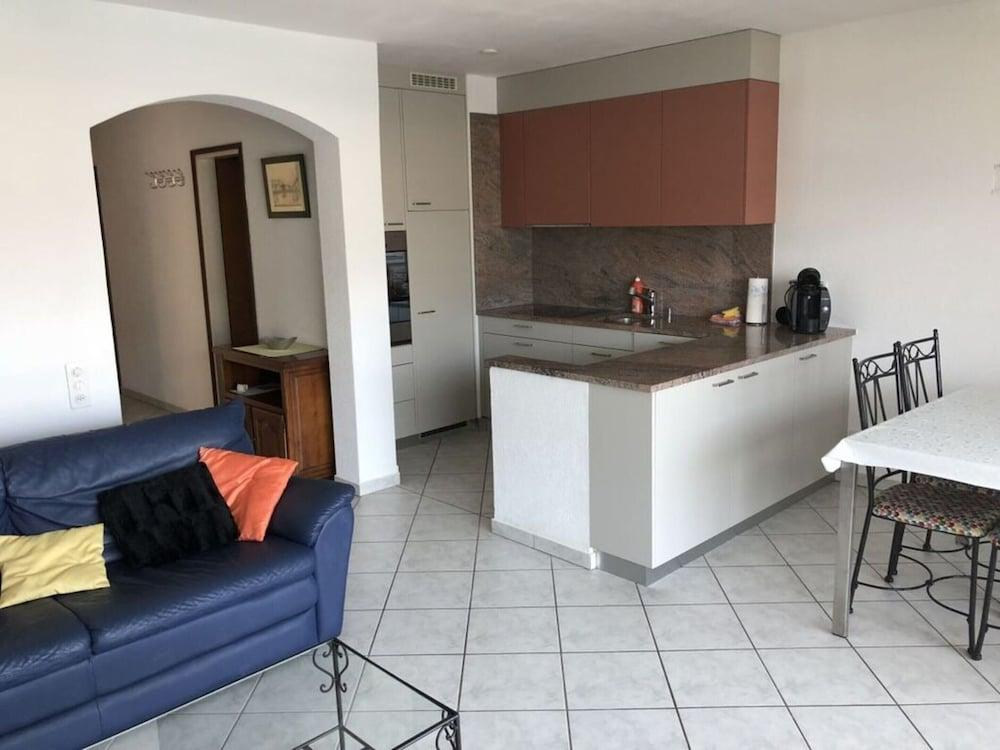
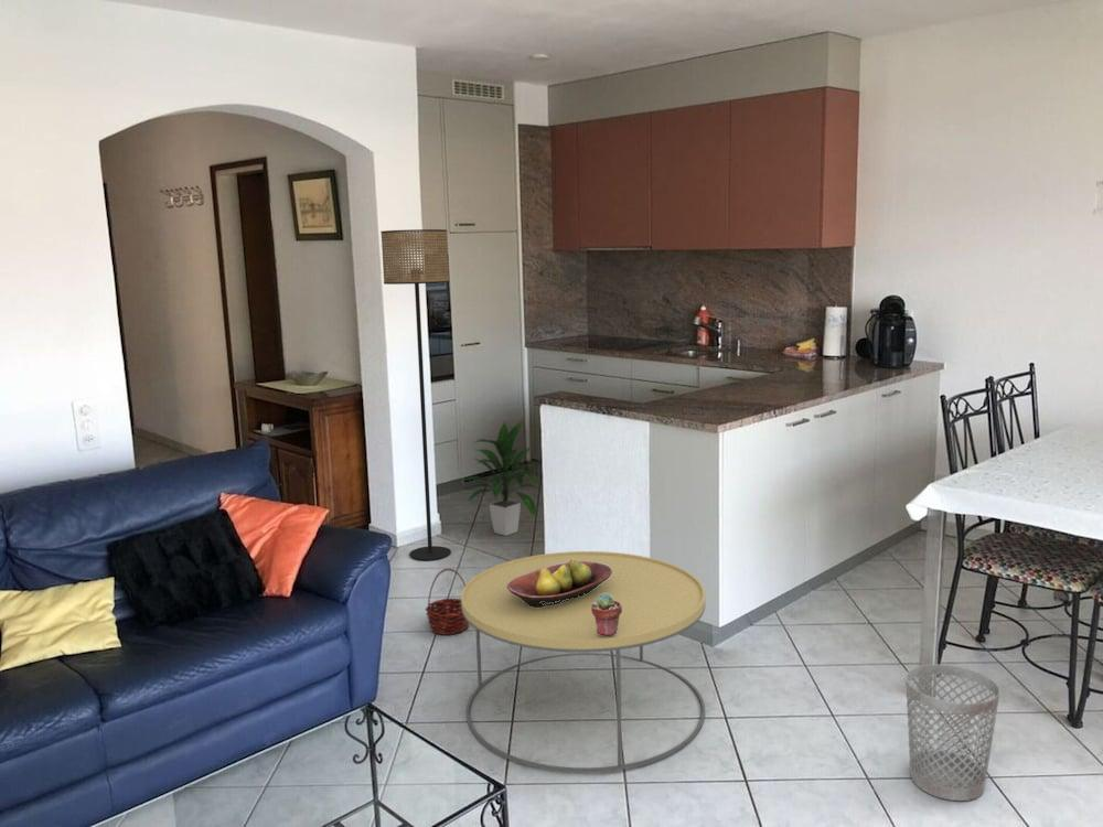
+ basket [424,568,470,635]
+ floor lamp [379,228,452,561]
+ wastebasket [904,663,1002,802]
+ indoor plant [458,419,542,537]
+ potted succulent [591,593,622,636]
+ coffee table [460,550,706,774]
+ fruit bowl [507,559,612,608]
